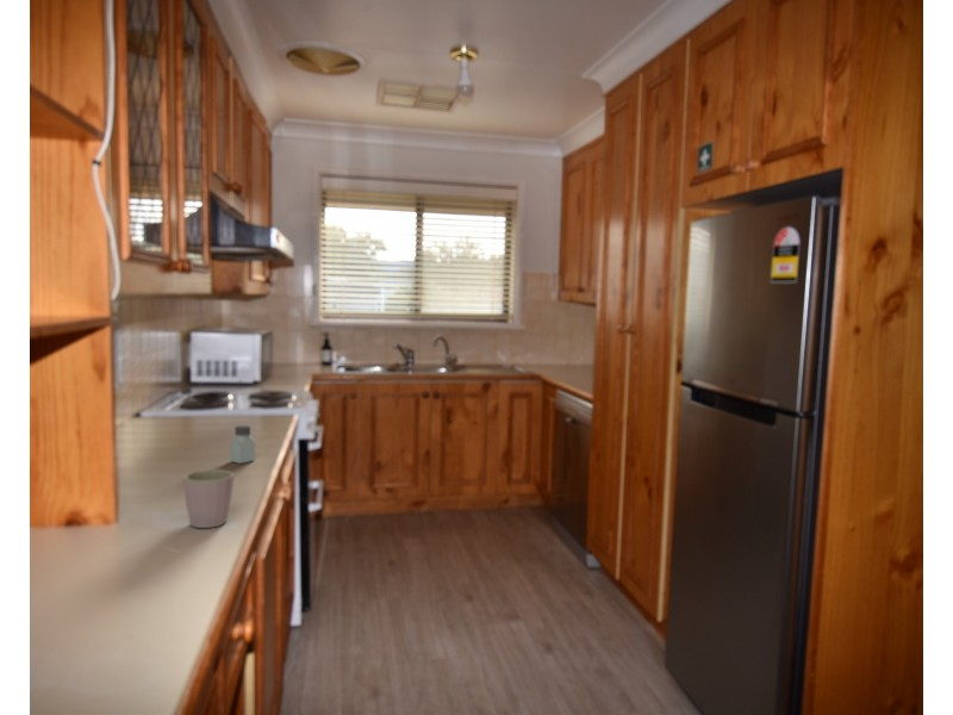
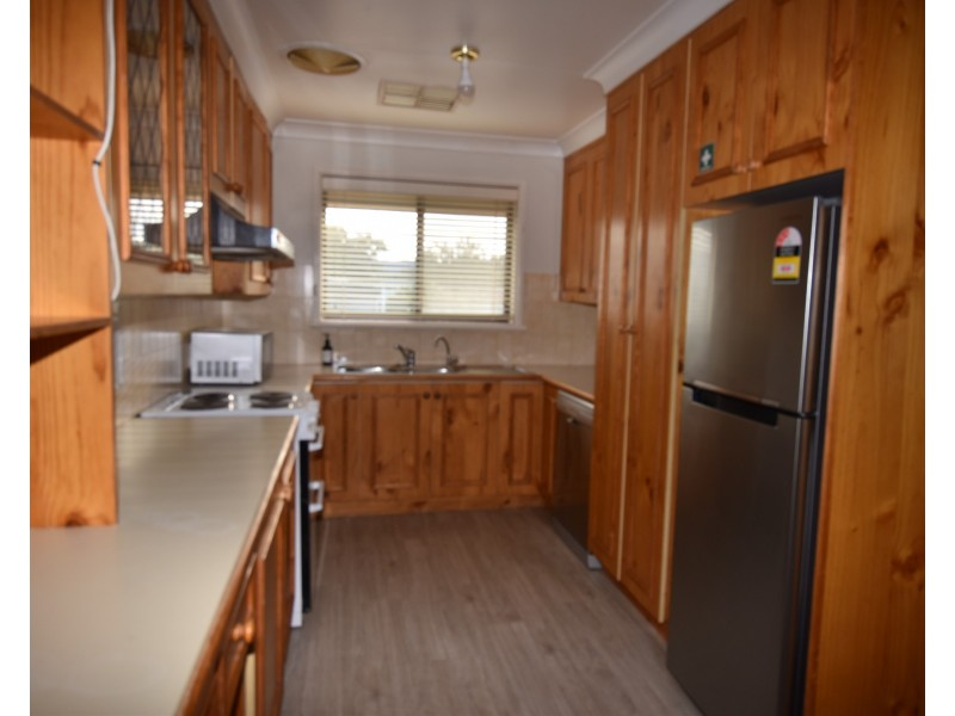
- saltshaker [229,424,256,465]
- mug [182,468,235,529]
